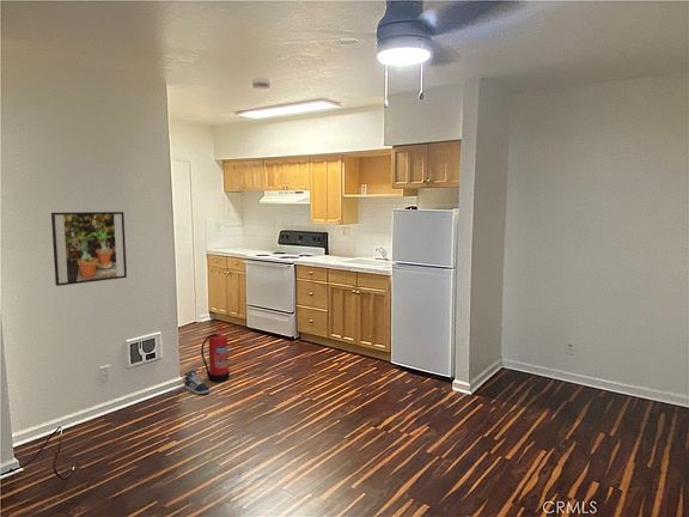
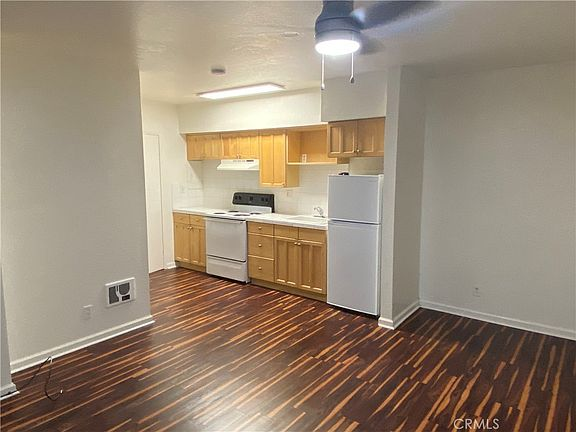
- fire extinguisher [200,322,231,383]
- sneaker [183,369,212,395]
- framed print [50,211,128,287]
